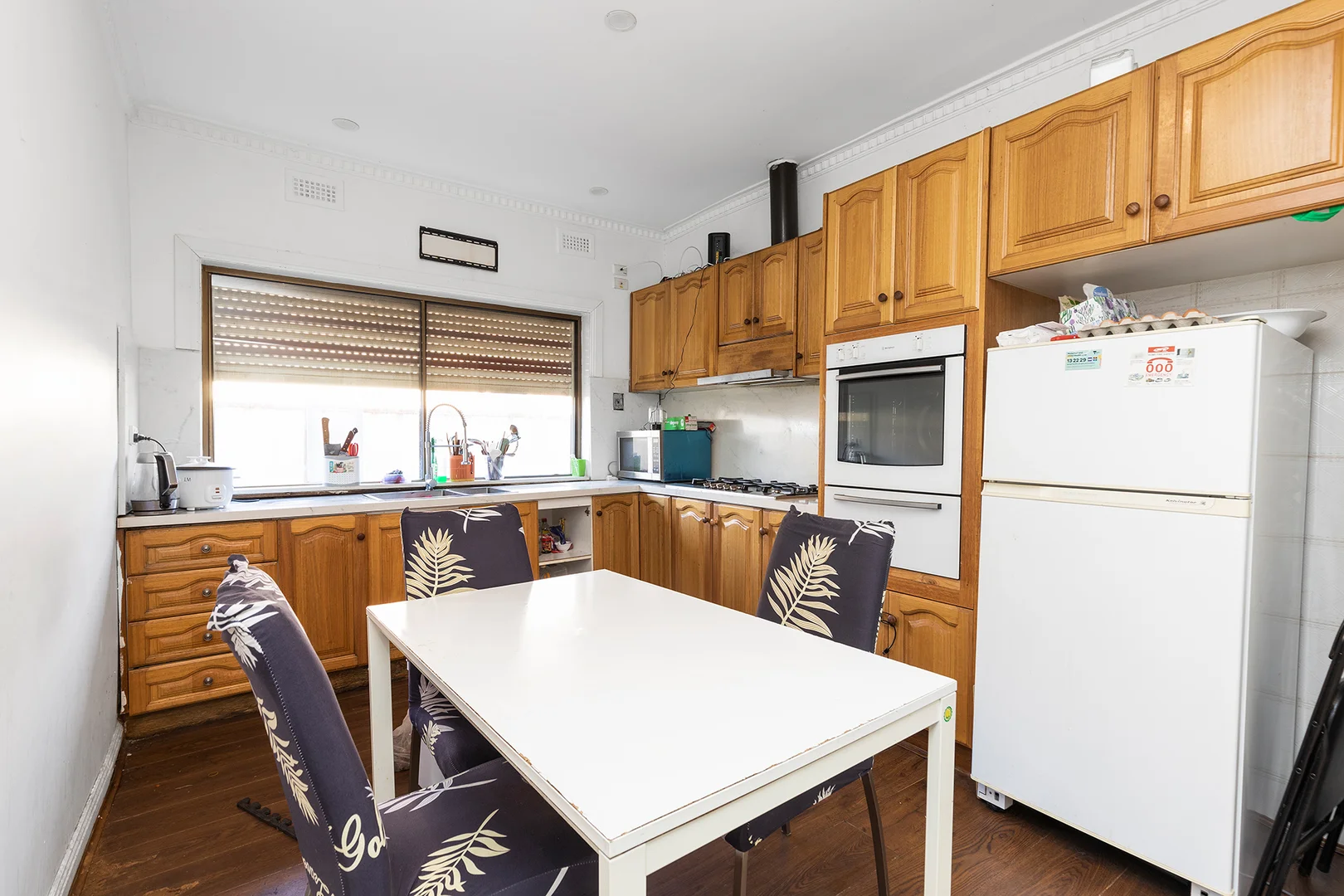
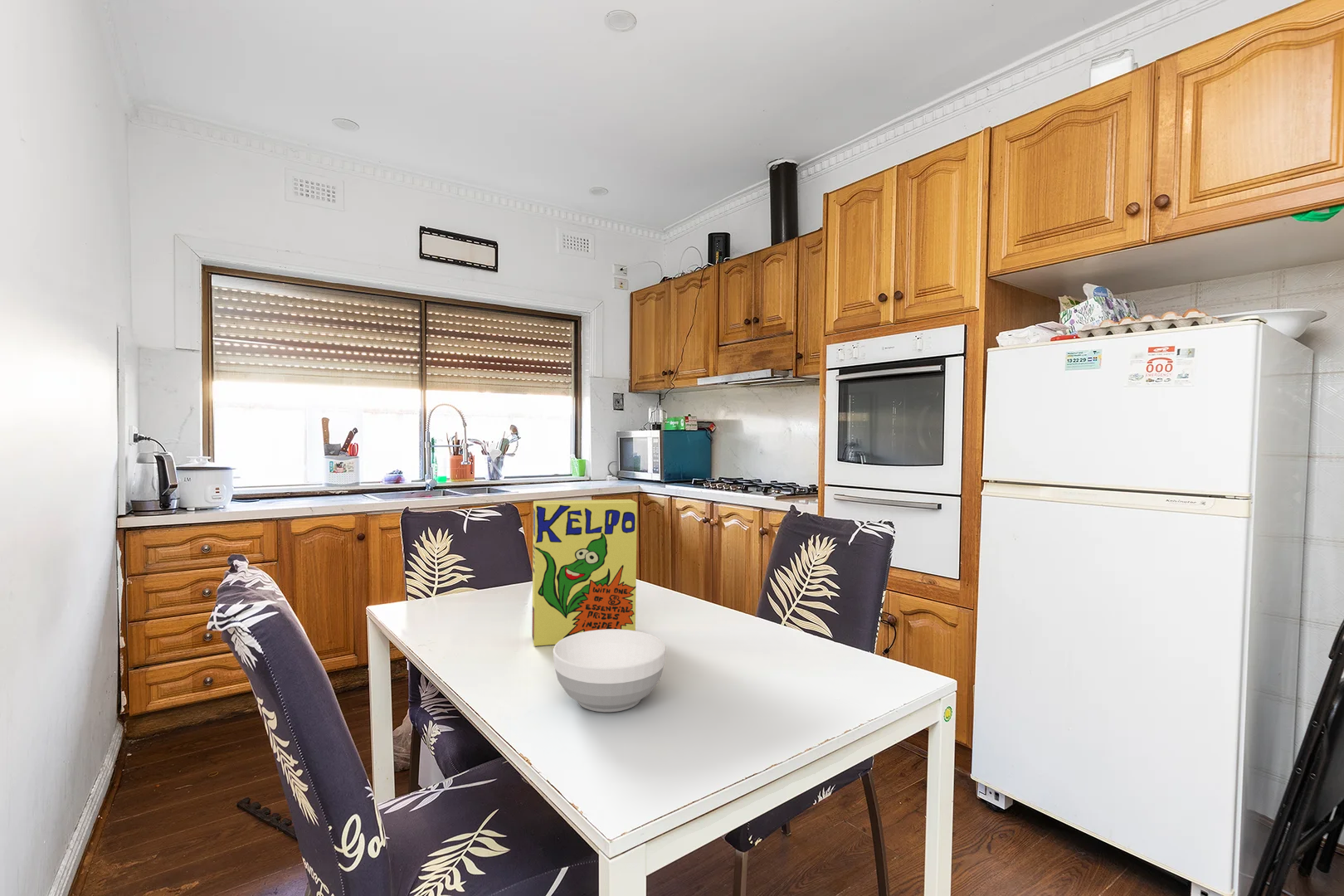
+ cereal box [531,499,638,647]
+ bowl [553,629,666,713]
